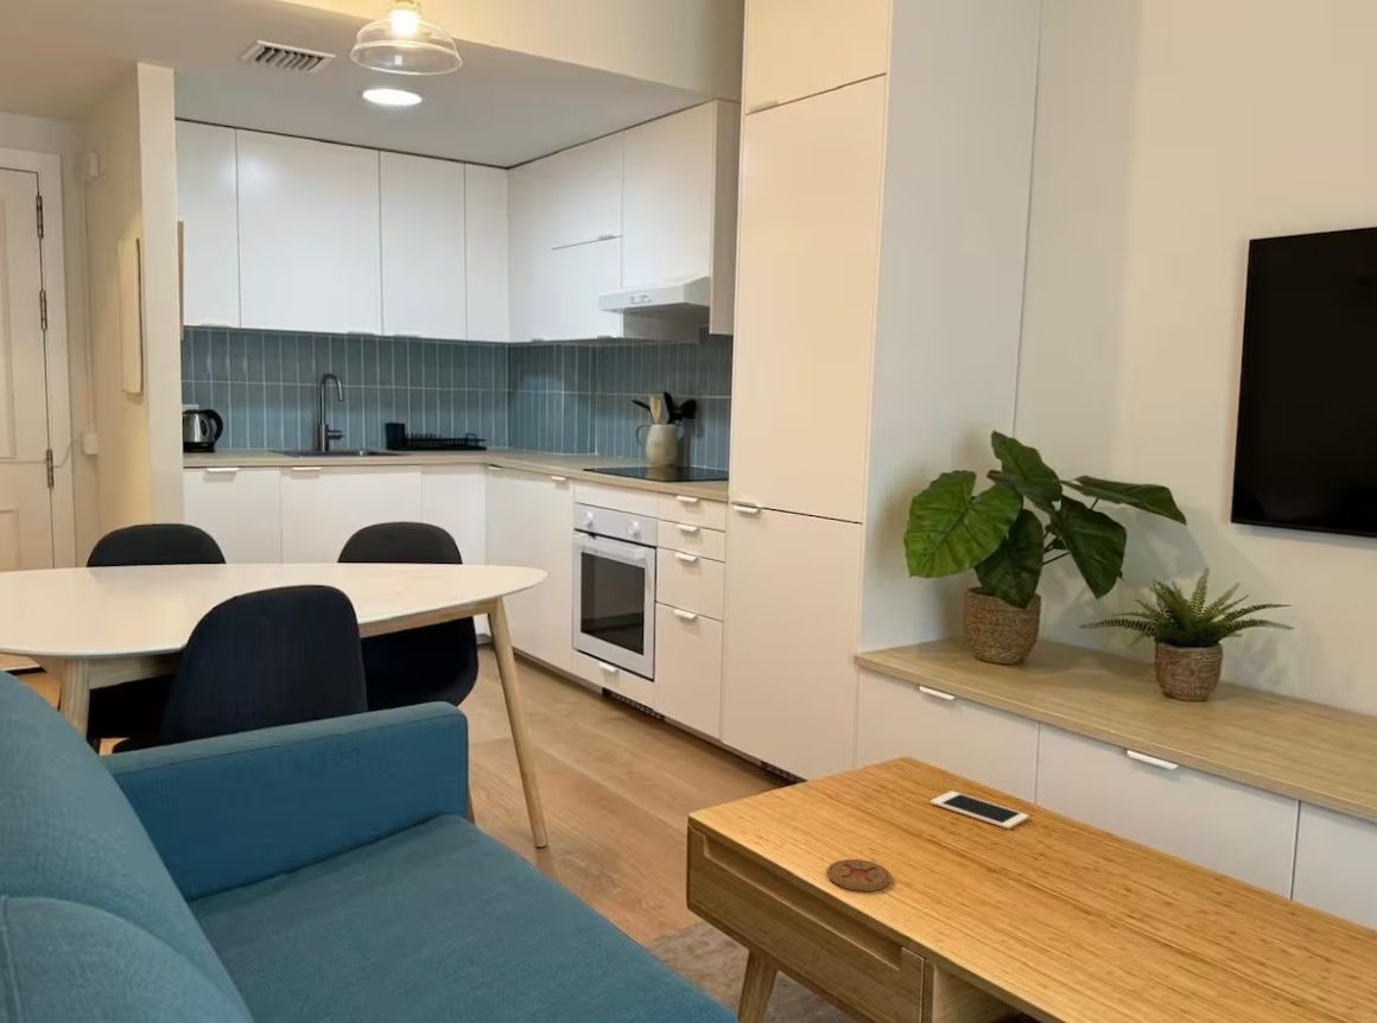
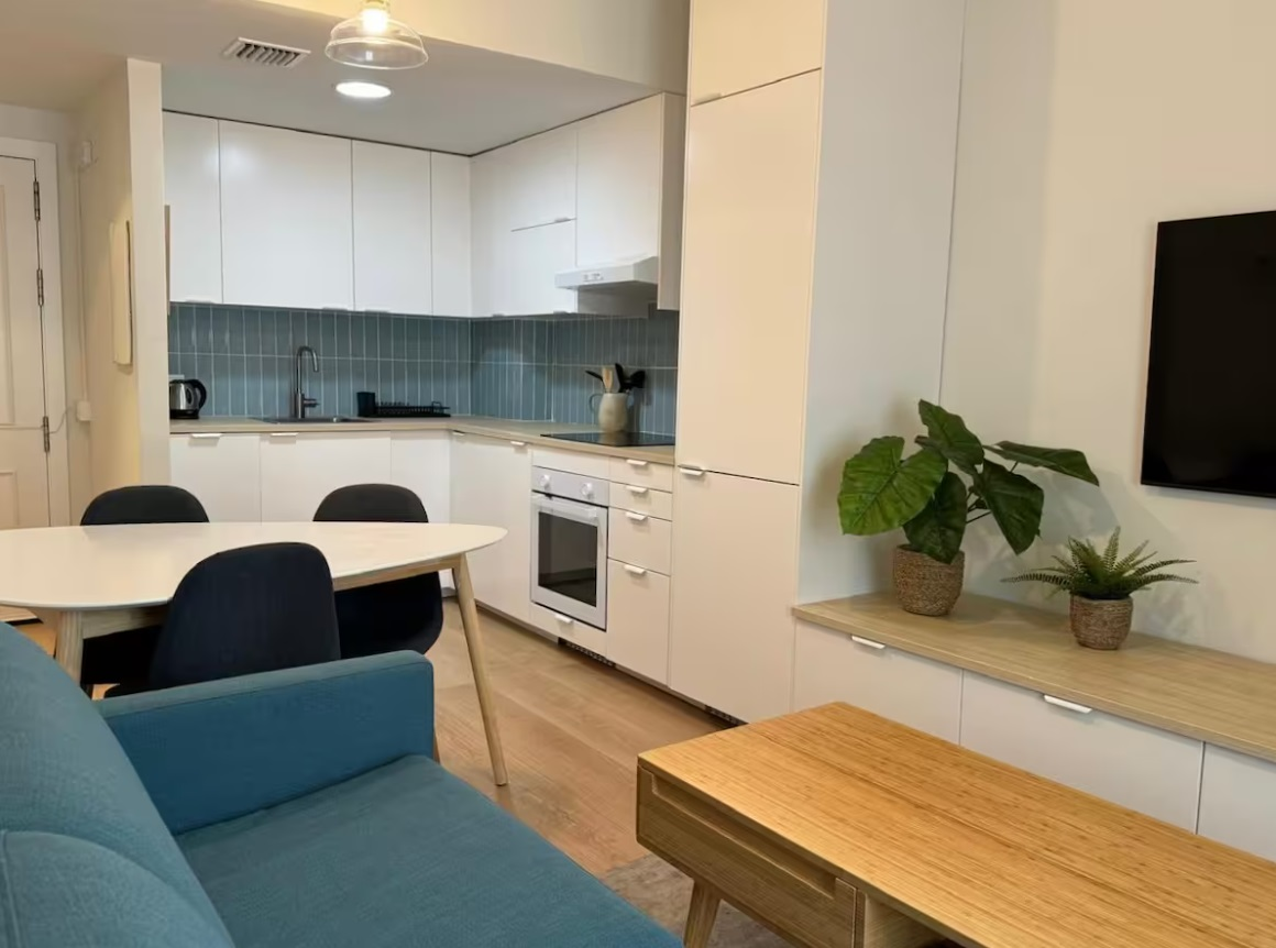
- cell phone [929,790,1029,830]
- coaster [826,858,893,892]
